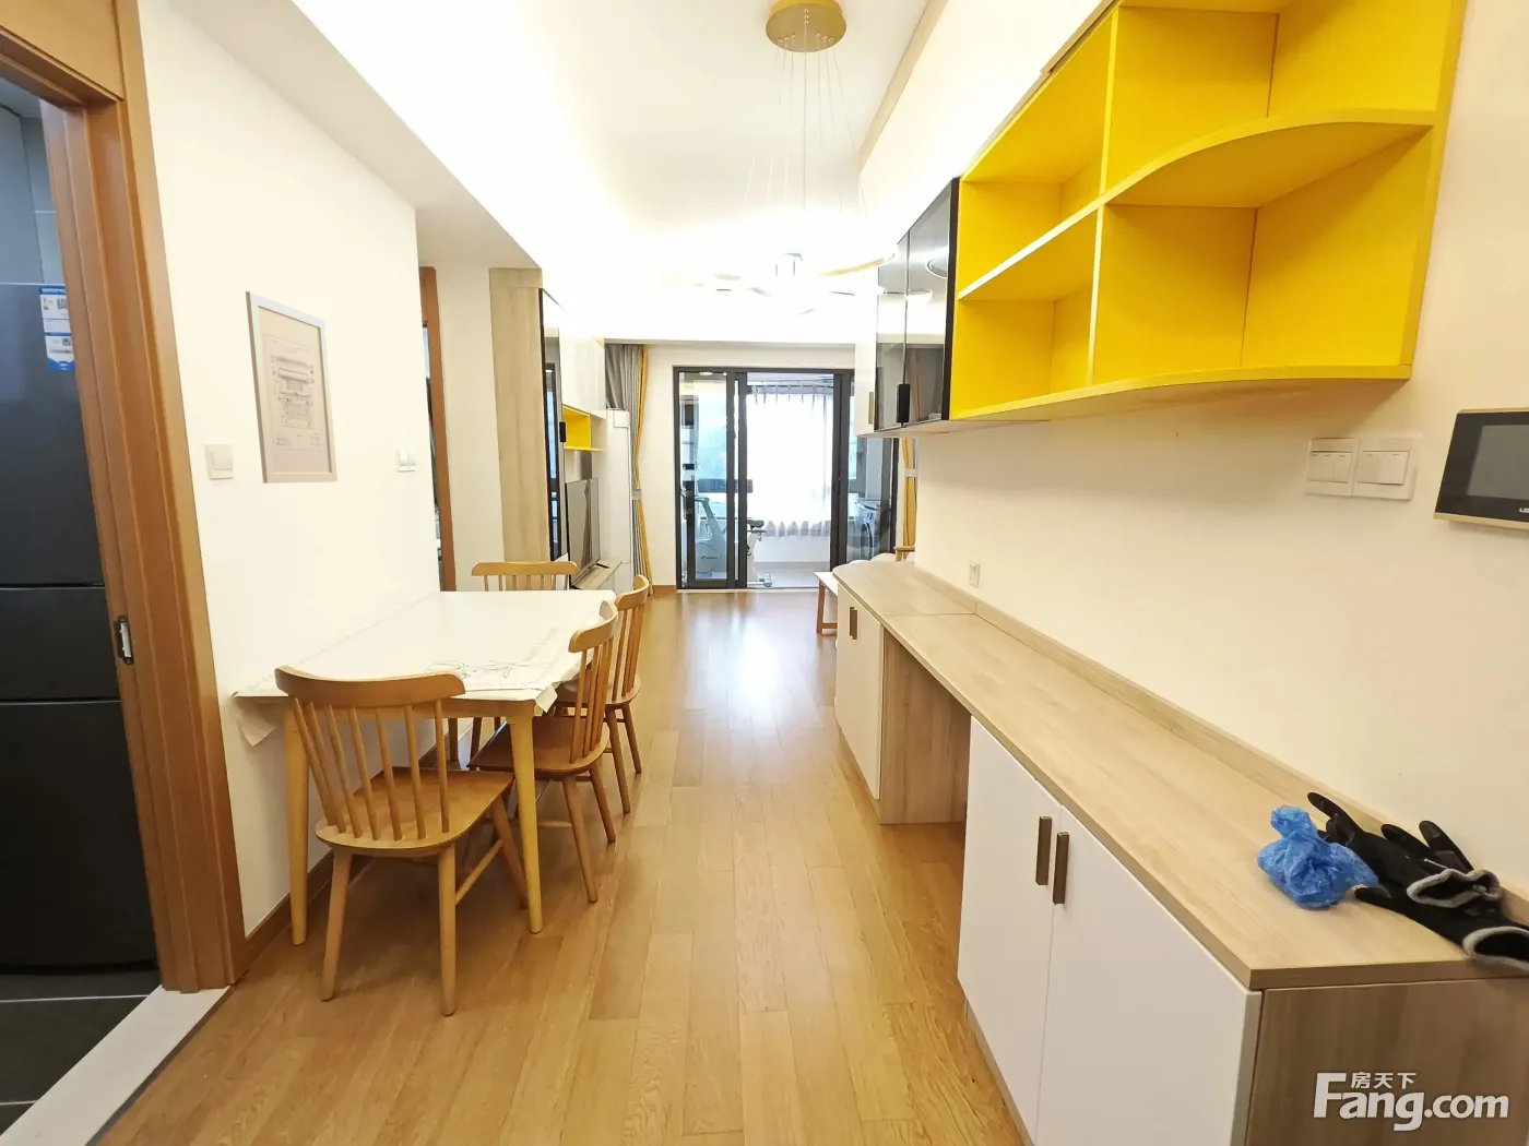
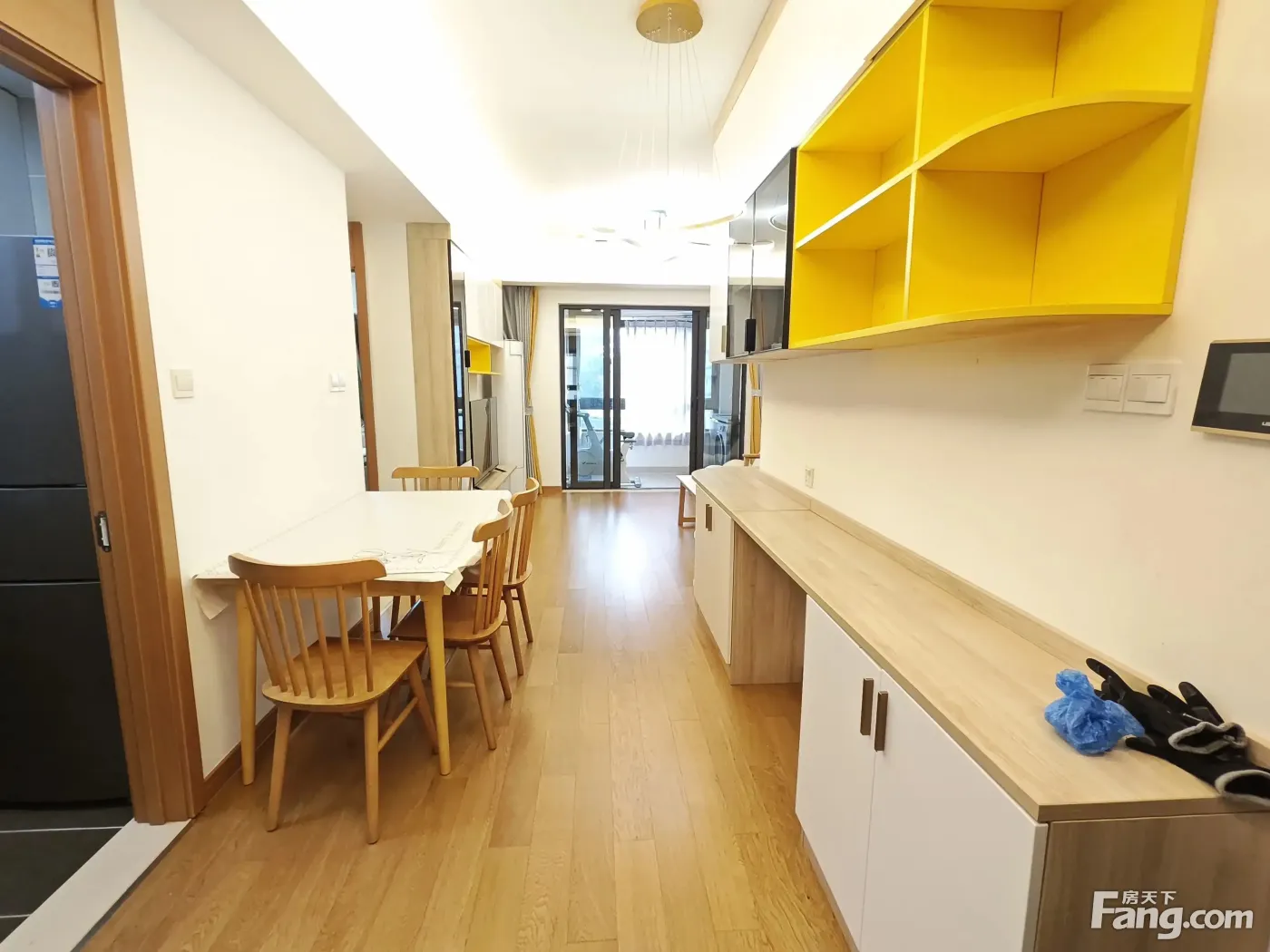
- wall art [244,290,338,485]
